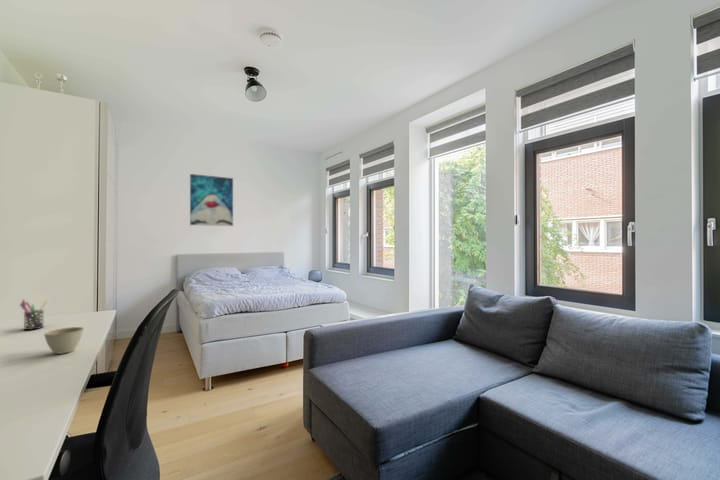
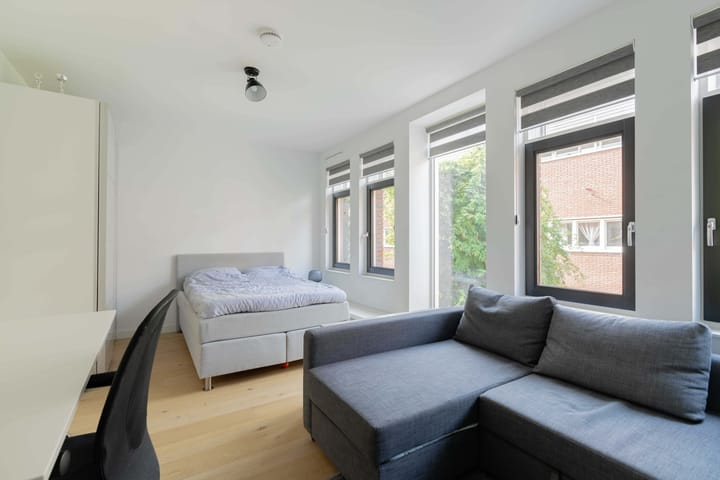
- wall art [189,173,234,227]
- flower pot [43,326,85,355]
- pen holder [19,298,49,331]
